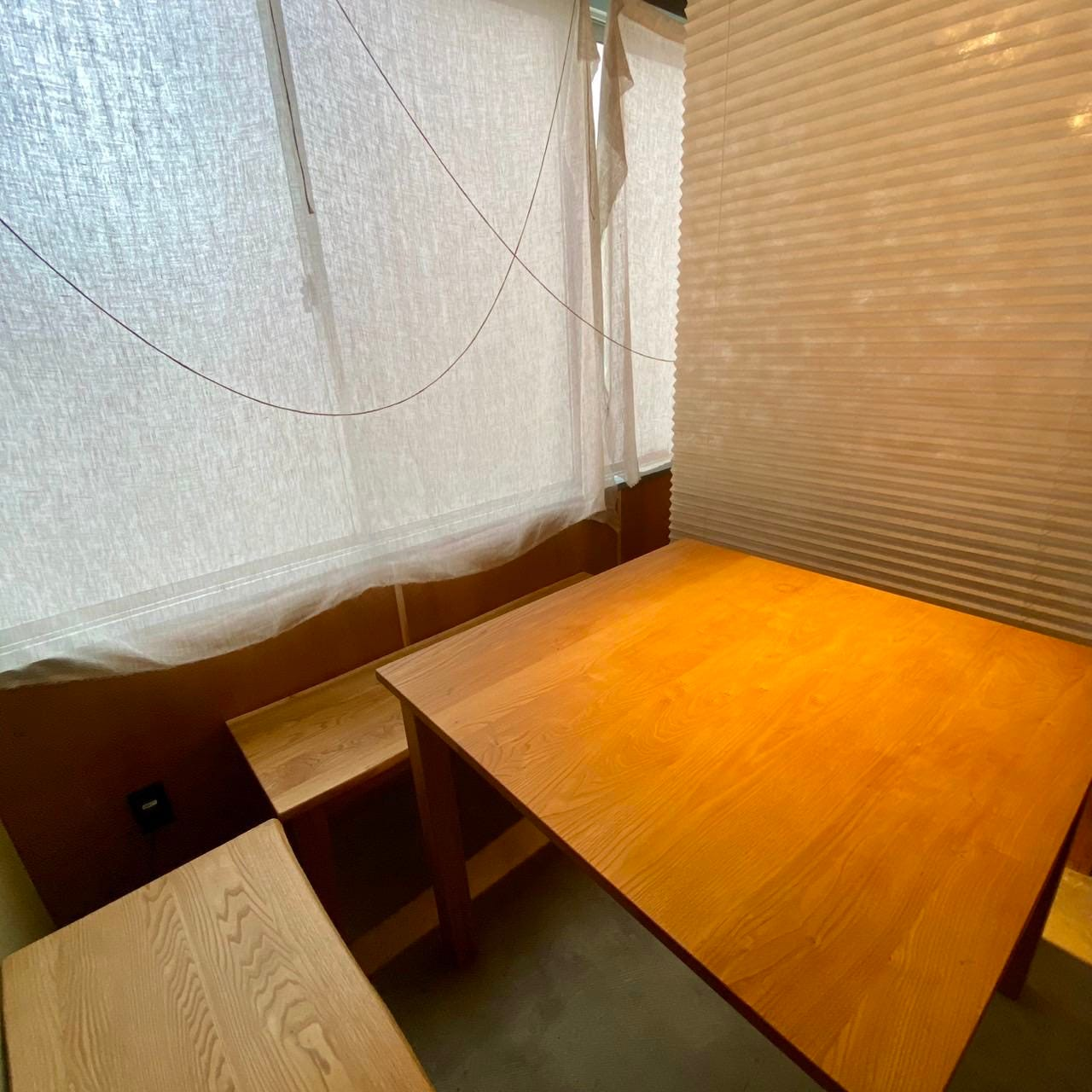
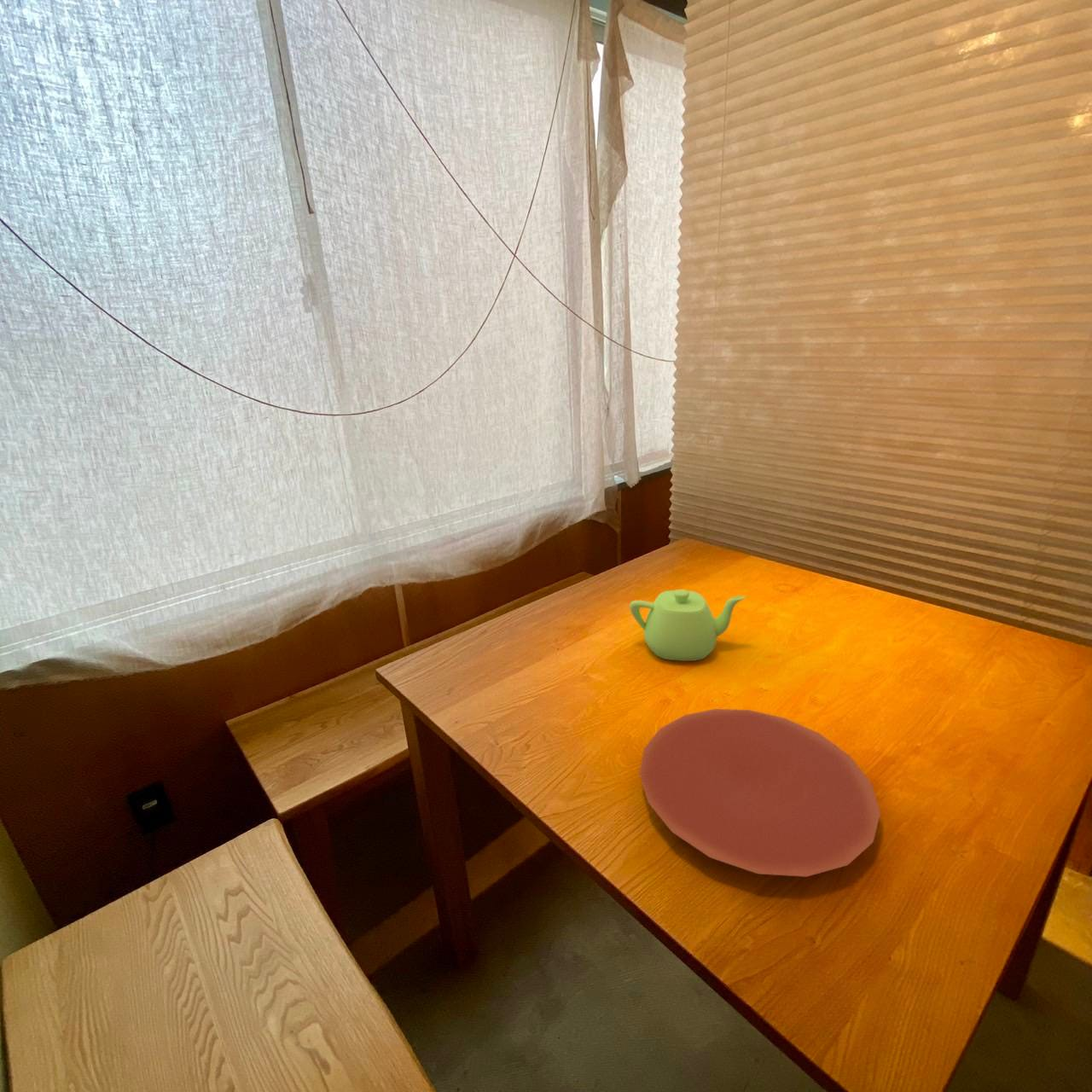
+ plate [638,708,881,878]
+ teapot [629,589,746,662]
